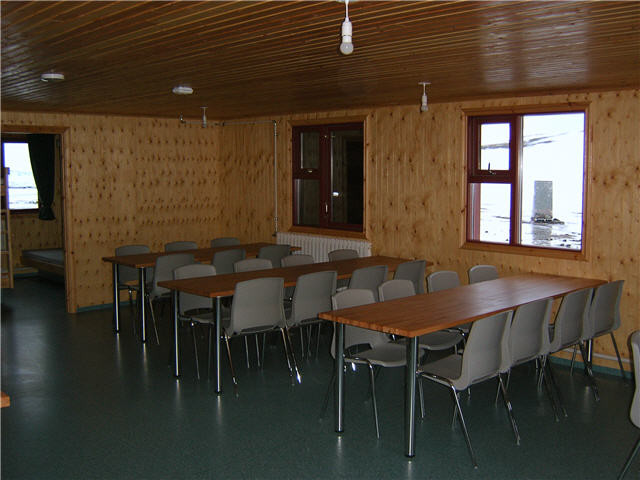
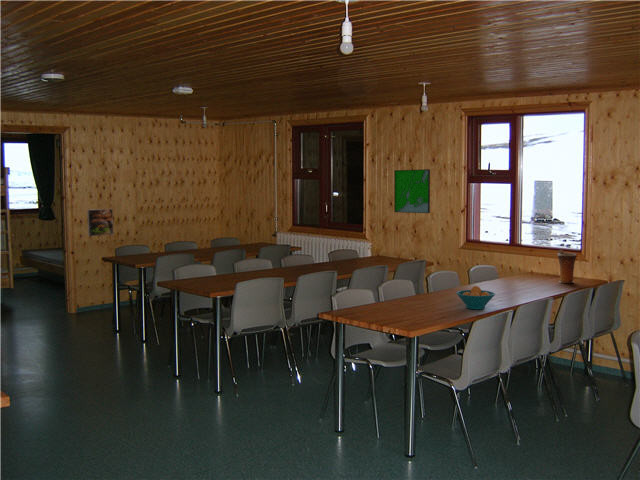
+ vase [556,249,578,284]
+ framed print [86,208,115,237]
+ fruit bowl [455,285,496,310]
+ map [393,168,431,214]
